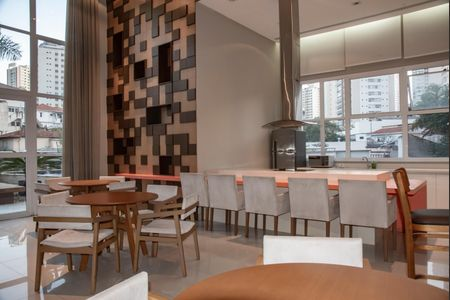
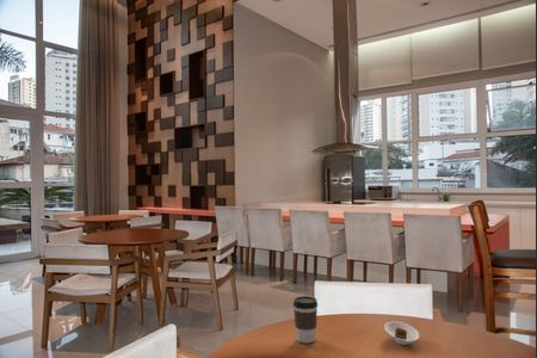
+ coffee cup [292,295,319,344]
+ saucer [383,320,420,346]
